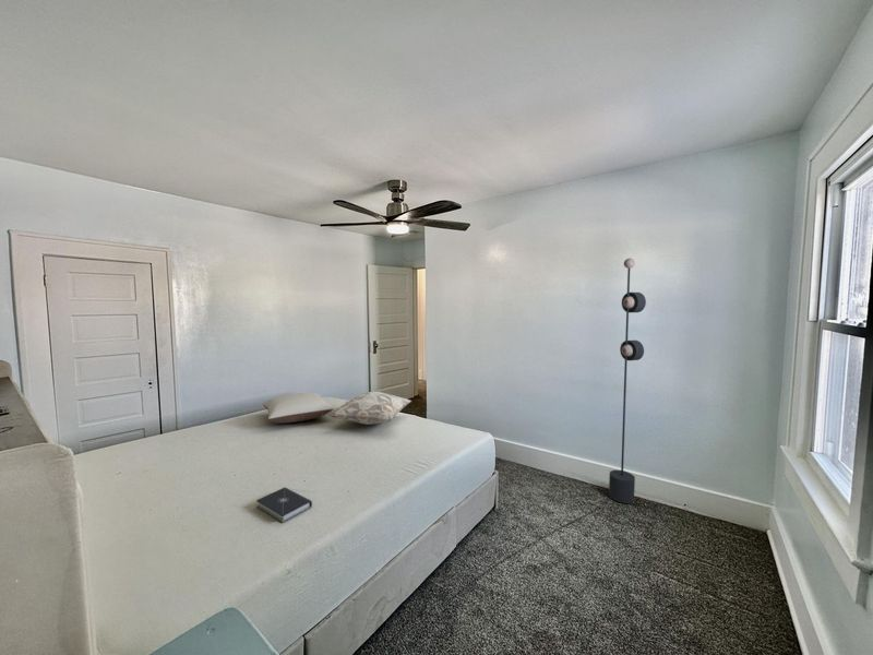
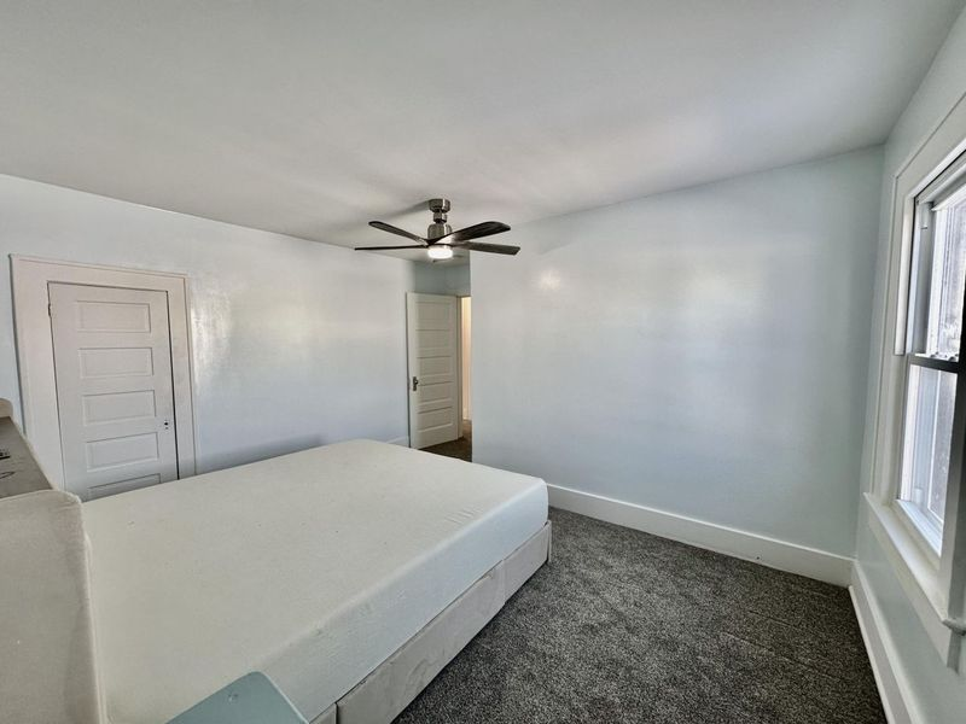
- floor lamp [442,258,647,607]
- decorative pillow [328,391,412,426]
- pillow [262,391,334,425]
- book [255,486,313,524]
